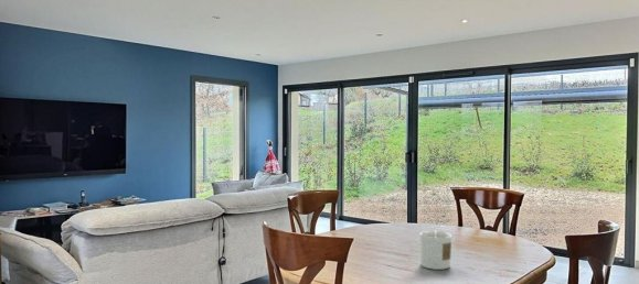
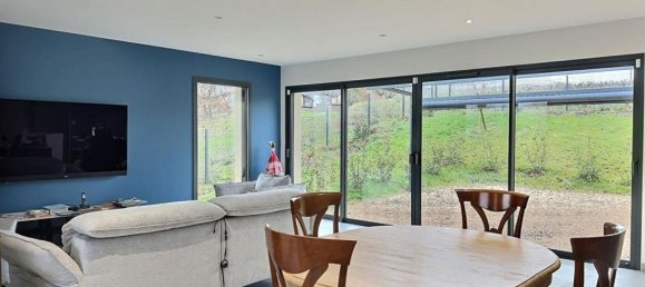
- candle [419,228,452,271]
